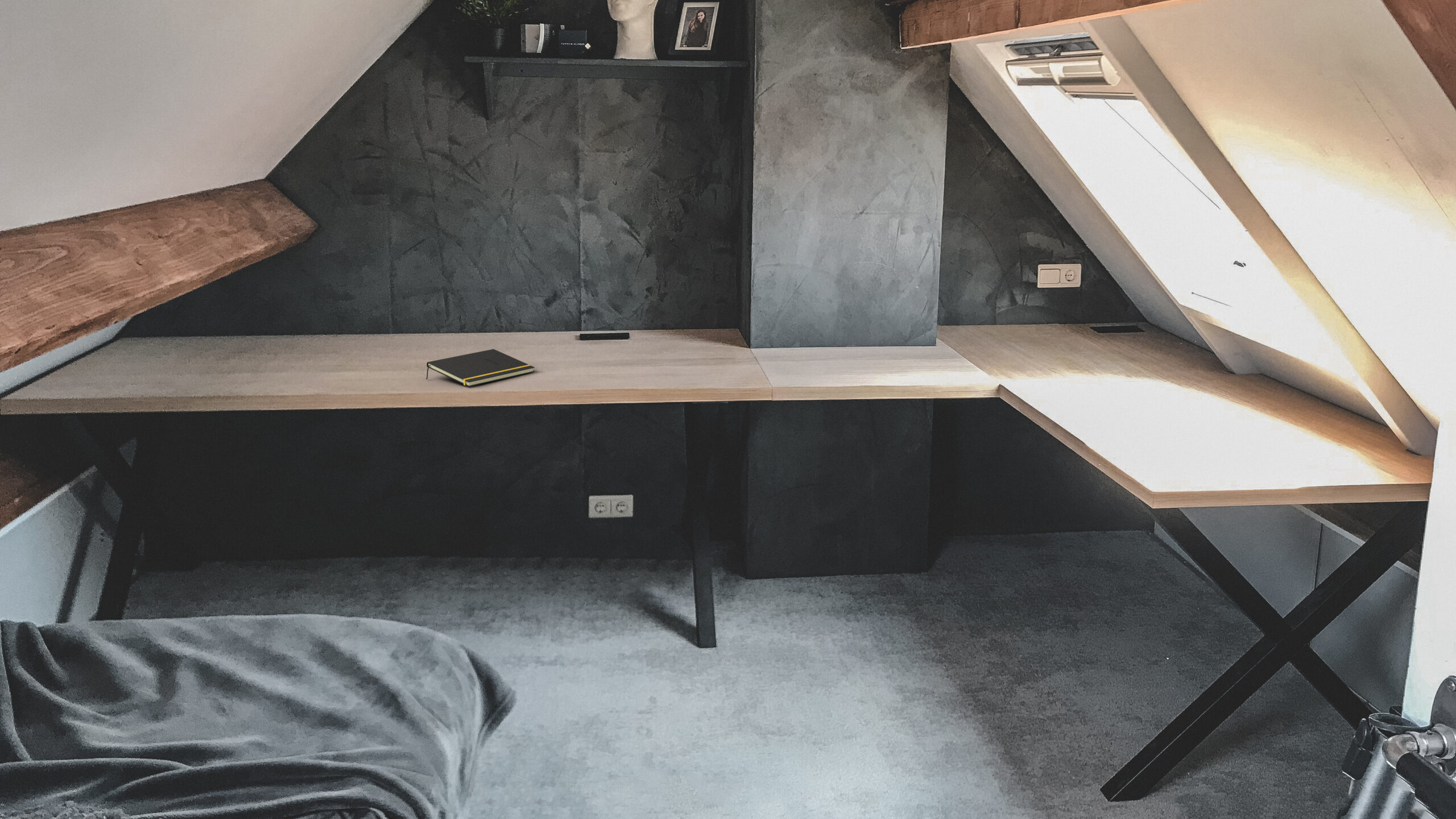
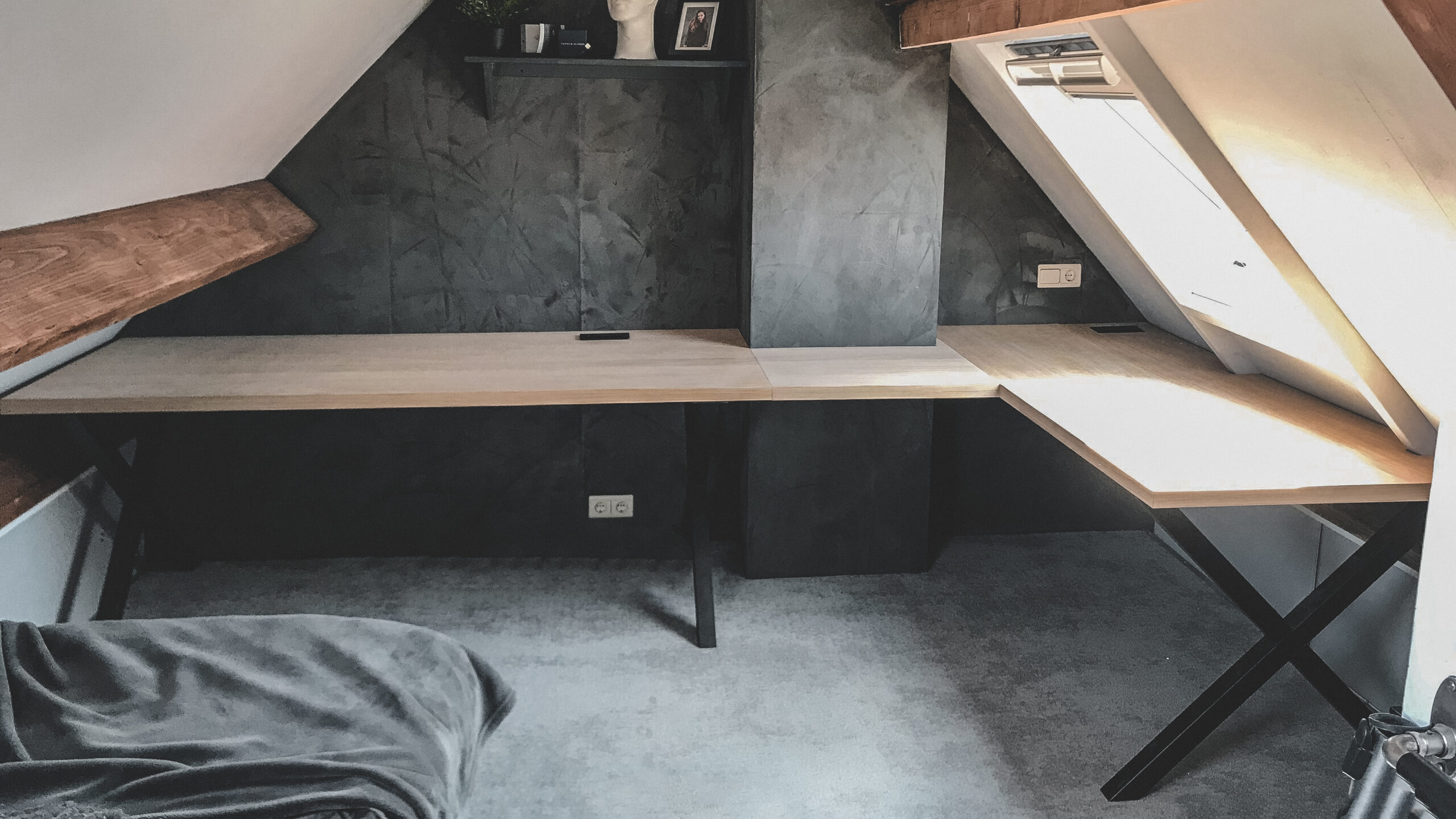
- notepad [425,349,535,387]
